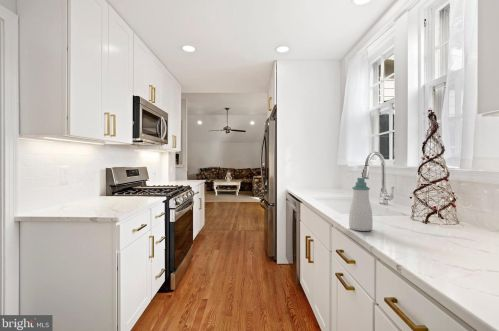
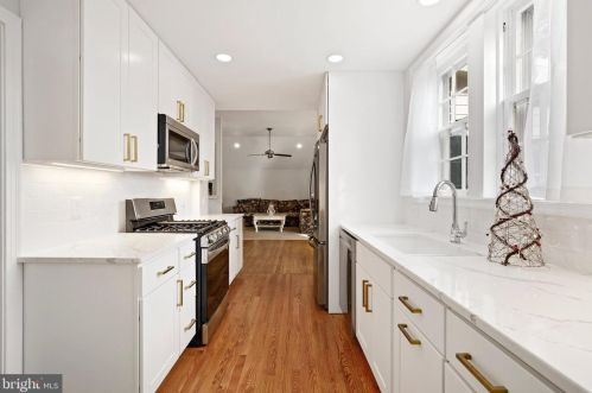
- soap bottle [348,177,374,232]
